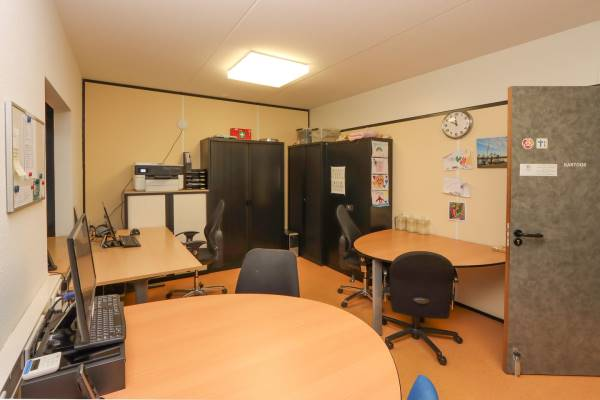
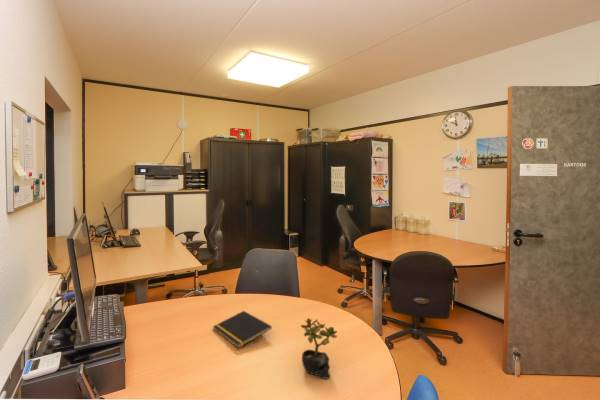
+ notepad [212,310,273,349]
+ succulent plant [300,317,338,380]
